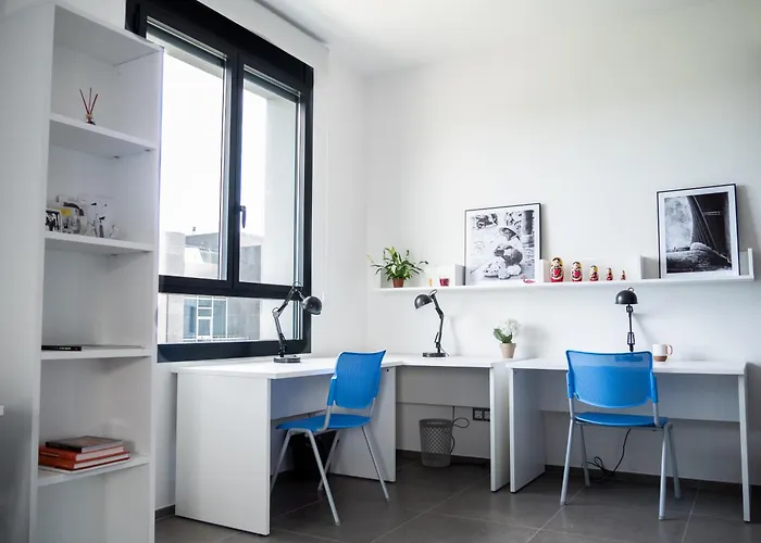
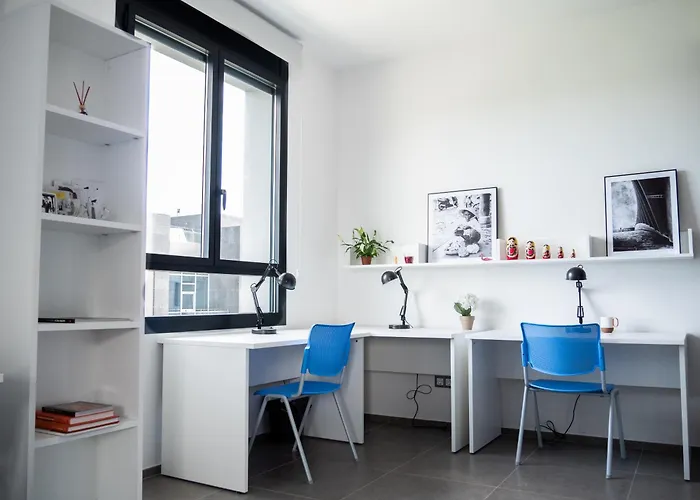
- wastebasket [417,417,454,468]
